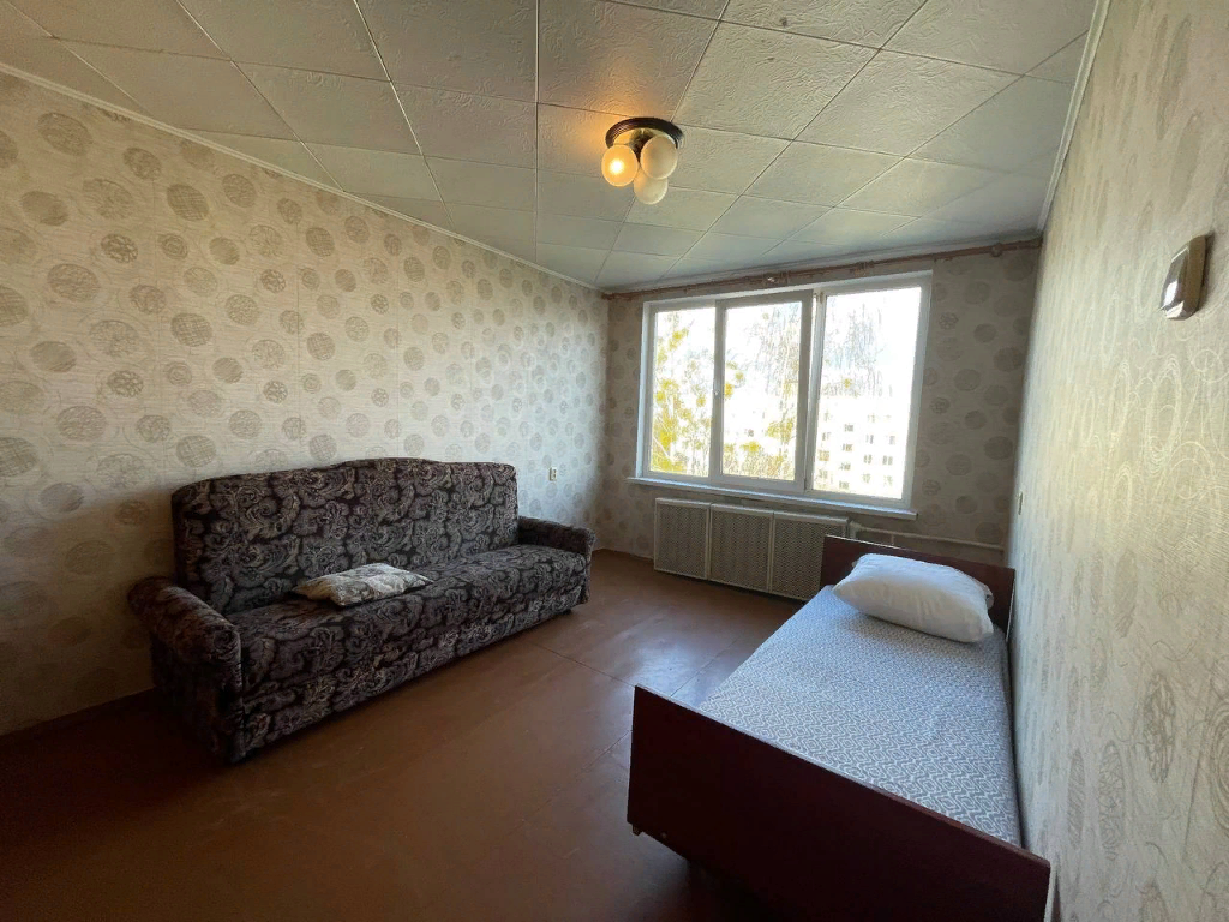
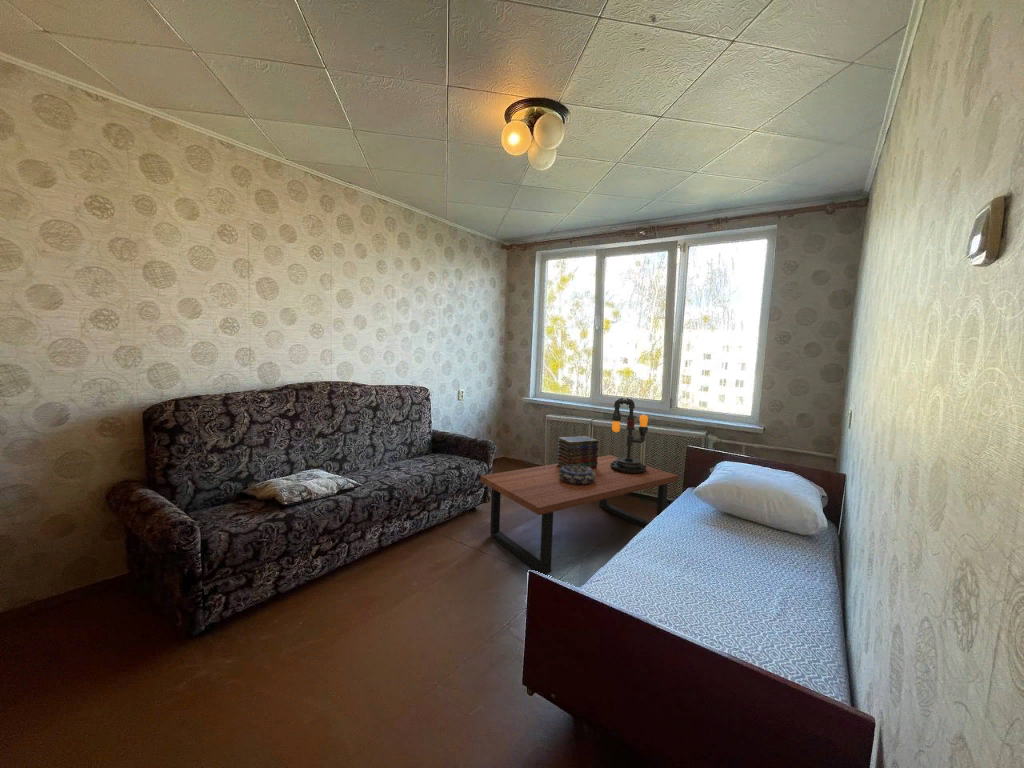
+ decorative bowl [559,465,596,485]
+ table lamp [610,397,649,474]
+ coffee table [479,454,679,575]
+ book stack [556,435,599,469]
